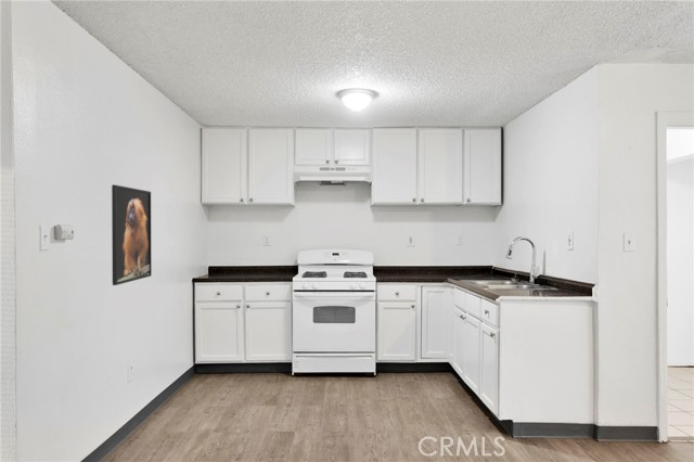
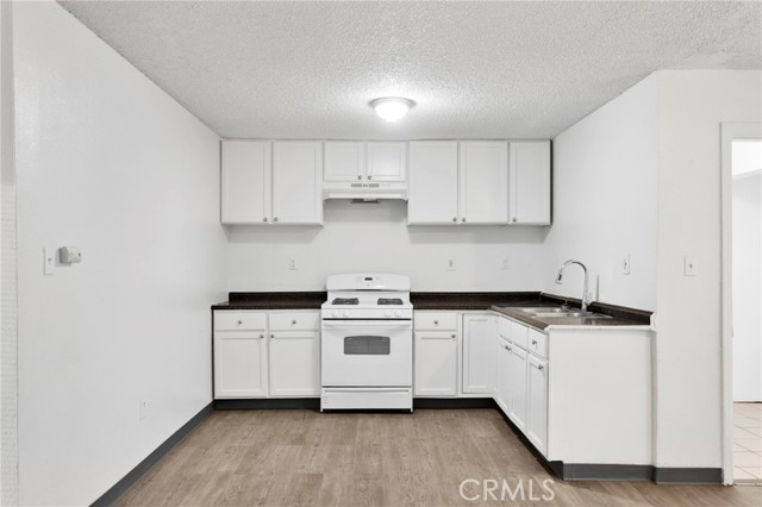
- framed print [111,184,153,286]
